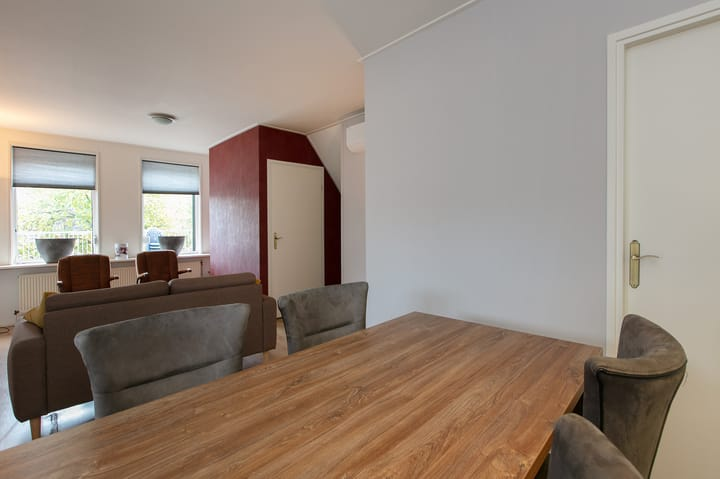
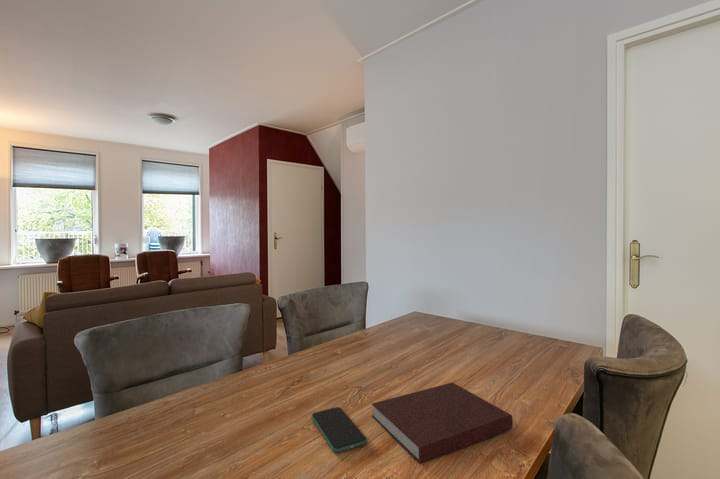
+ notebook [371,382,514,465]
+ smartphone [310,406,368,454]
